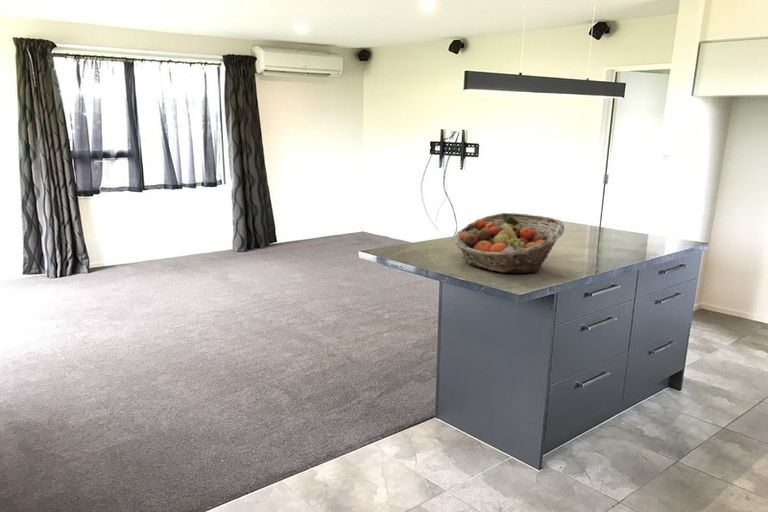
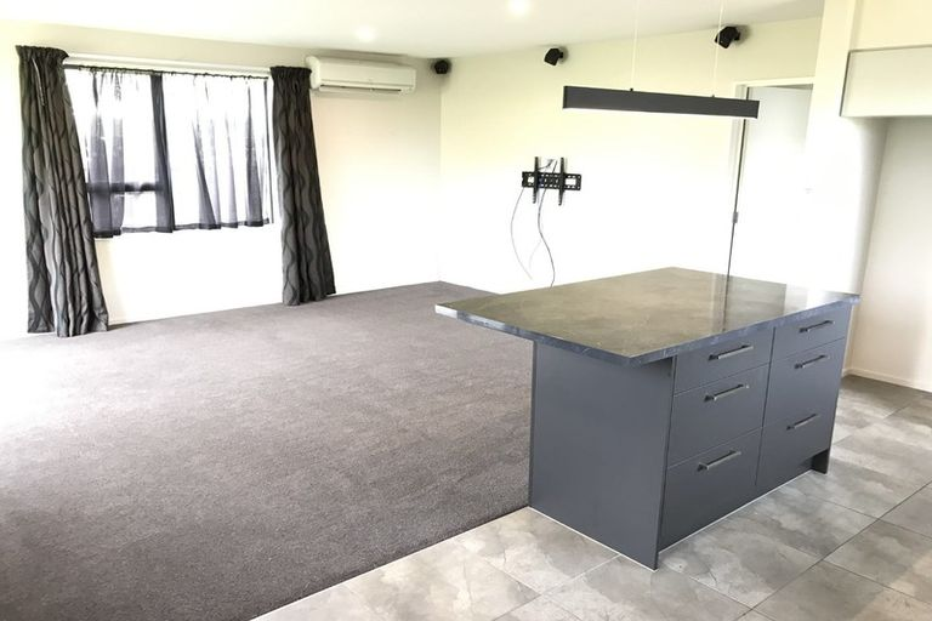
- fruit basket [453,212,565,274]
